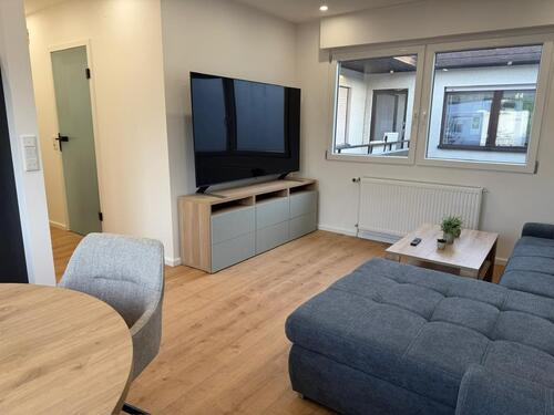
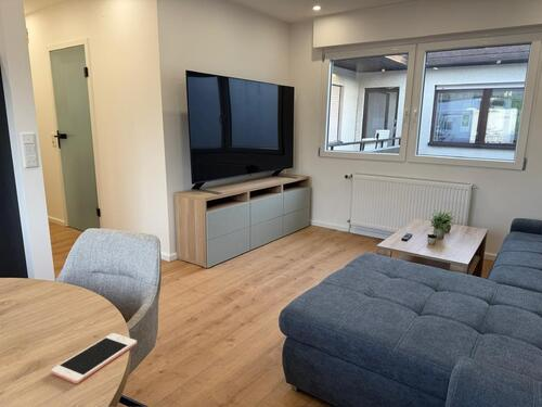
+ cell phone [50,332,138,384]
